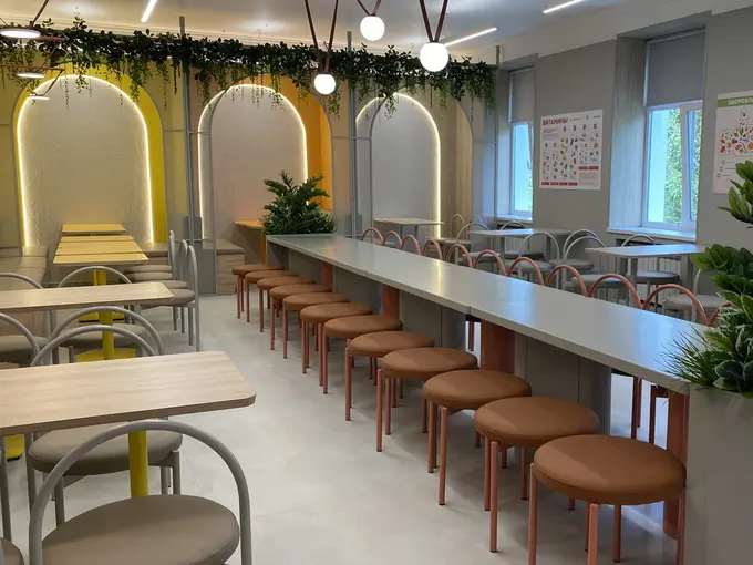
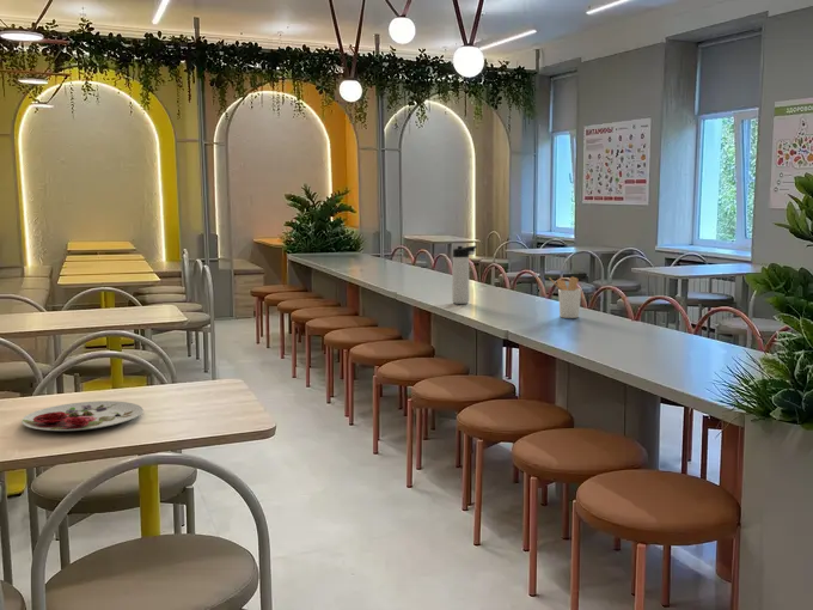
+ utensil holder [548,275,582,319]
+ thermos bottle [451,244,478,305]
+ plate [20,399,145,432]
